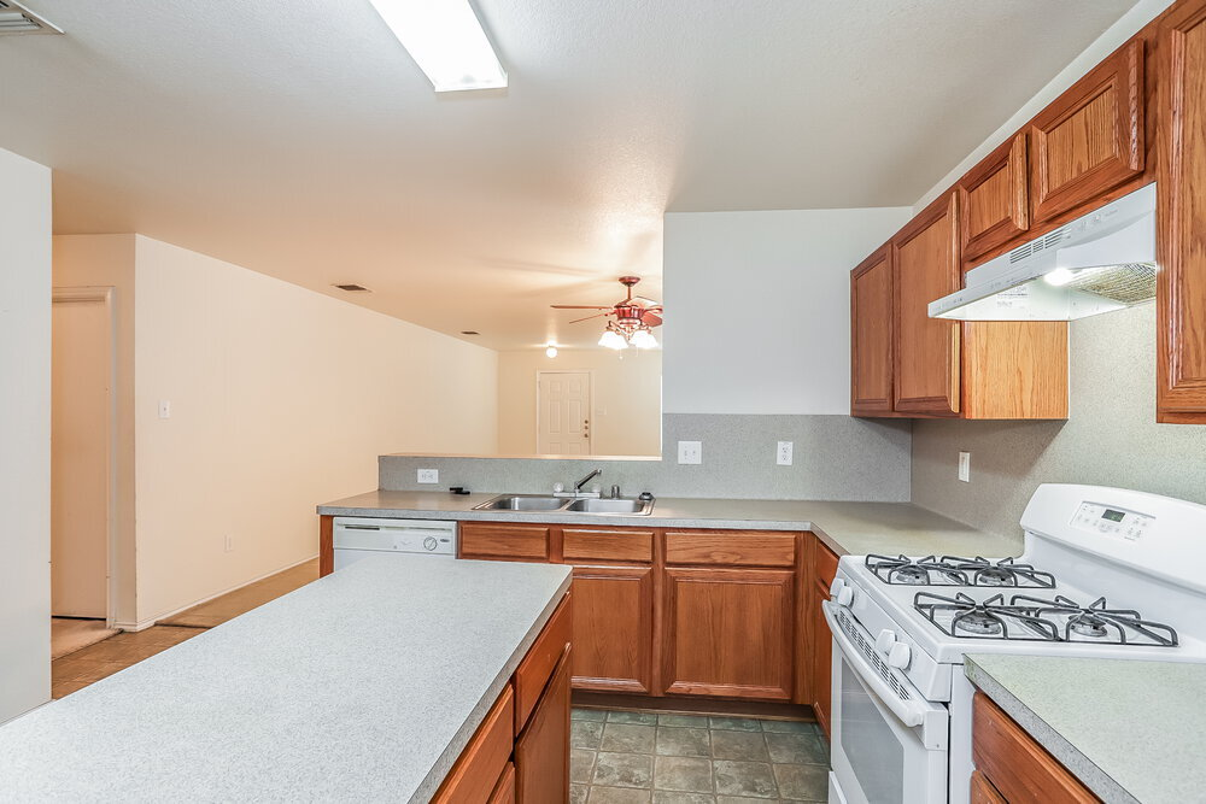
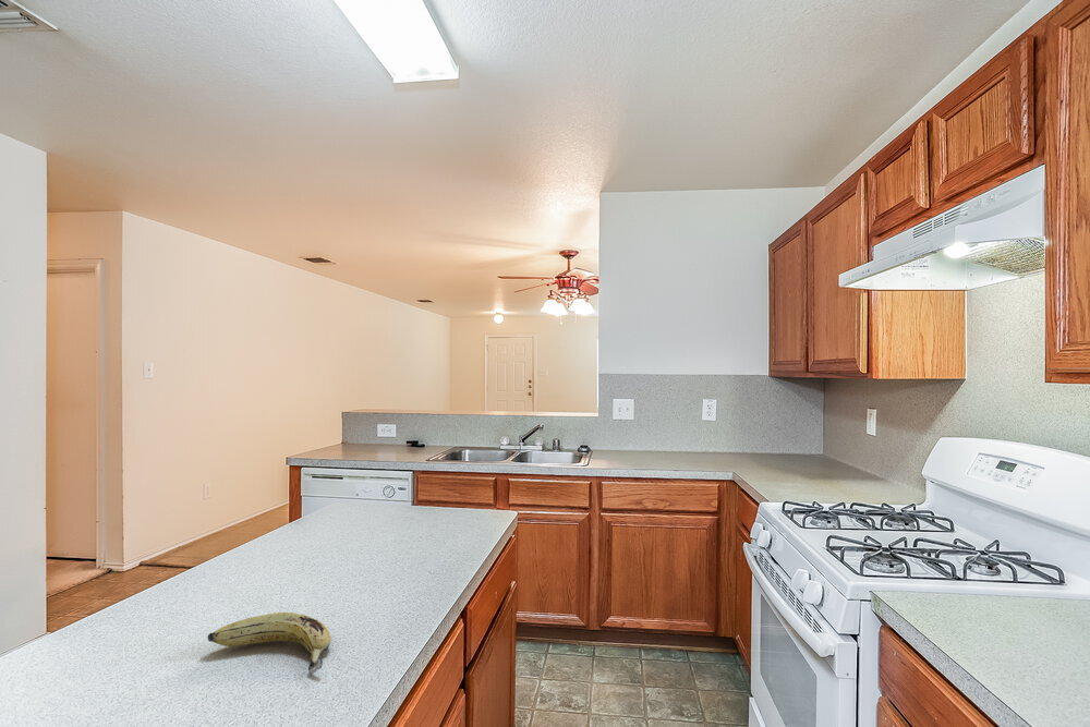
+ fruit [207,611,332,675]
